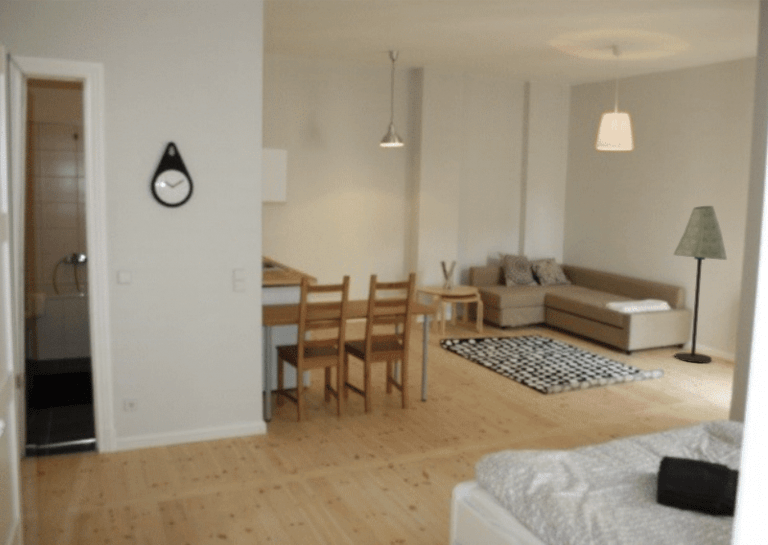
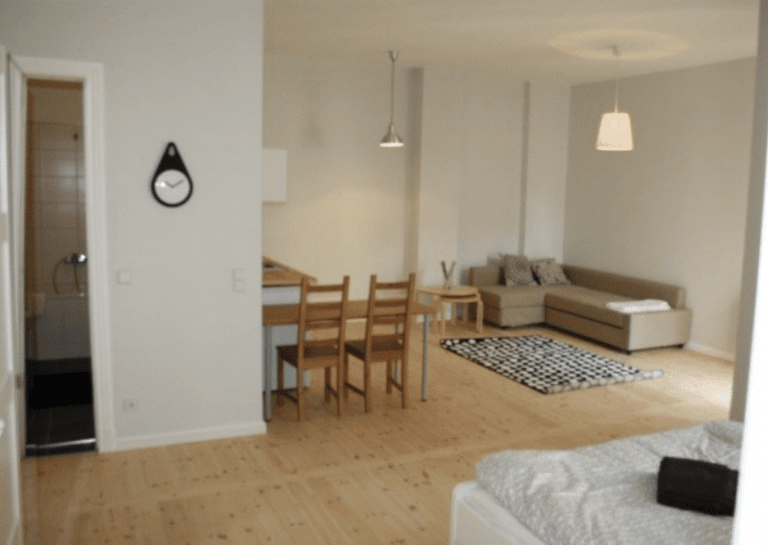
- floor lamp [672,205,728,364]
